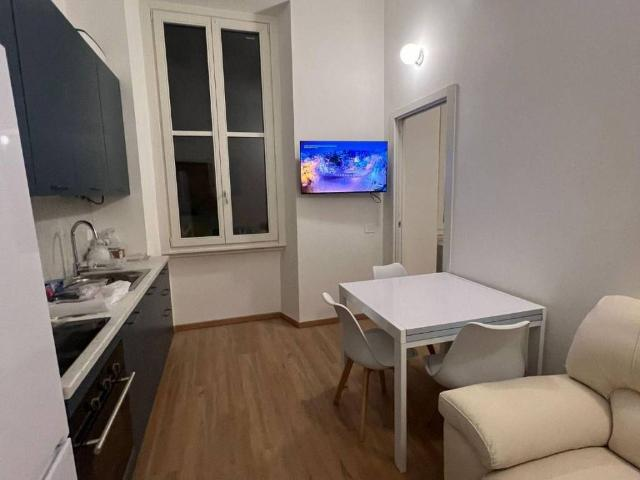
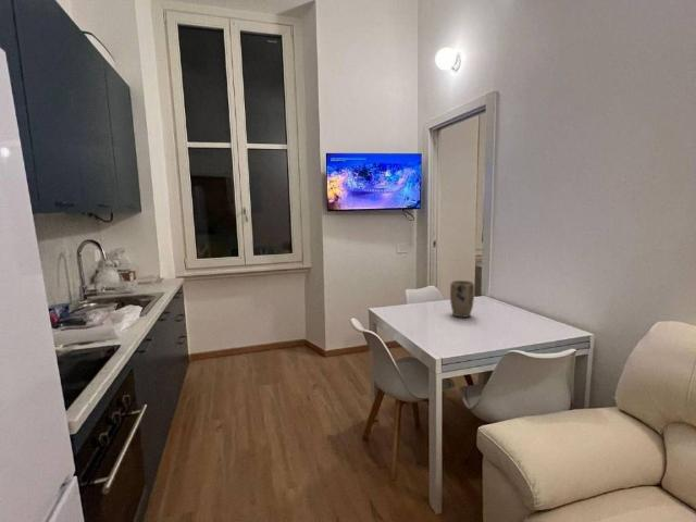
+ plant pot [449,279,475,319]
